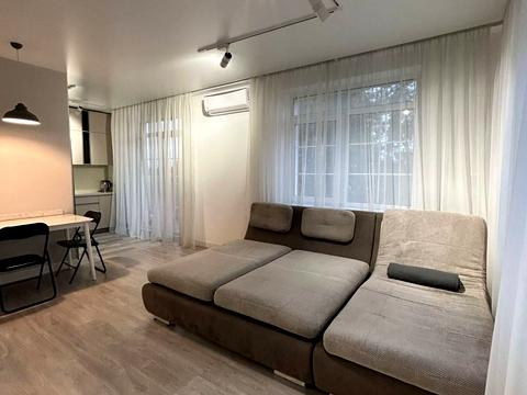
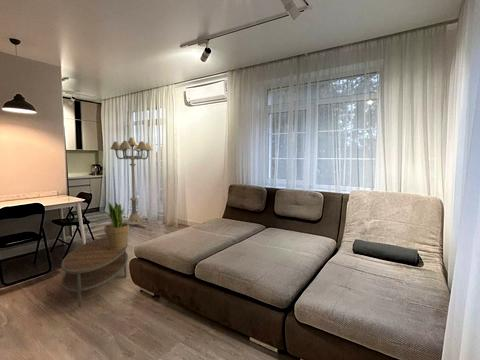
+ floor lamp [109,137,154,229]
+ coffee table [60,236,129,308]
+ potted plant [100,201,130,250]
